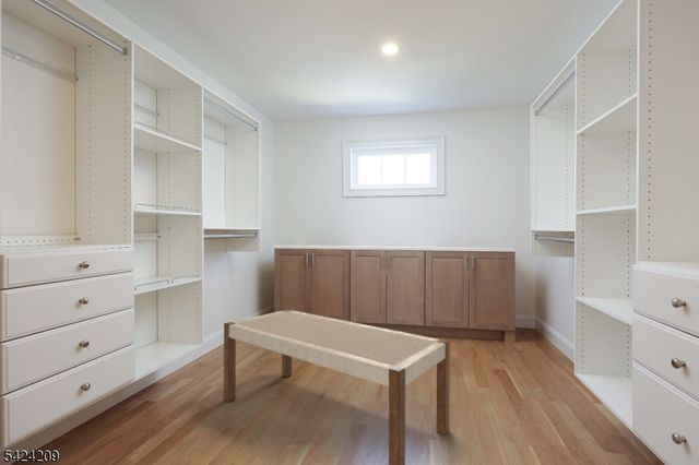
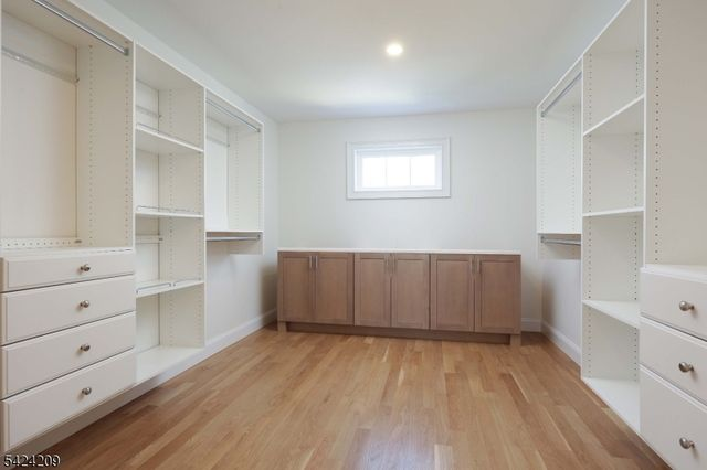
- bench [223,308,451,465]
